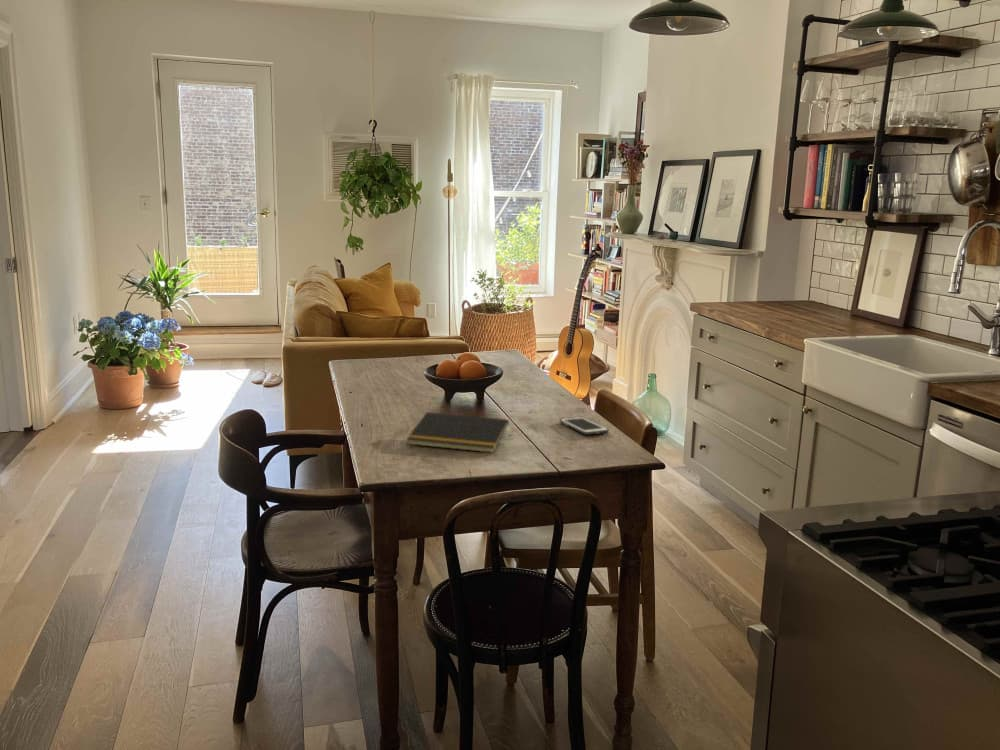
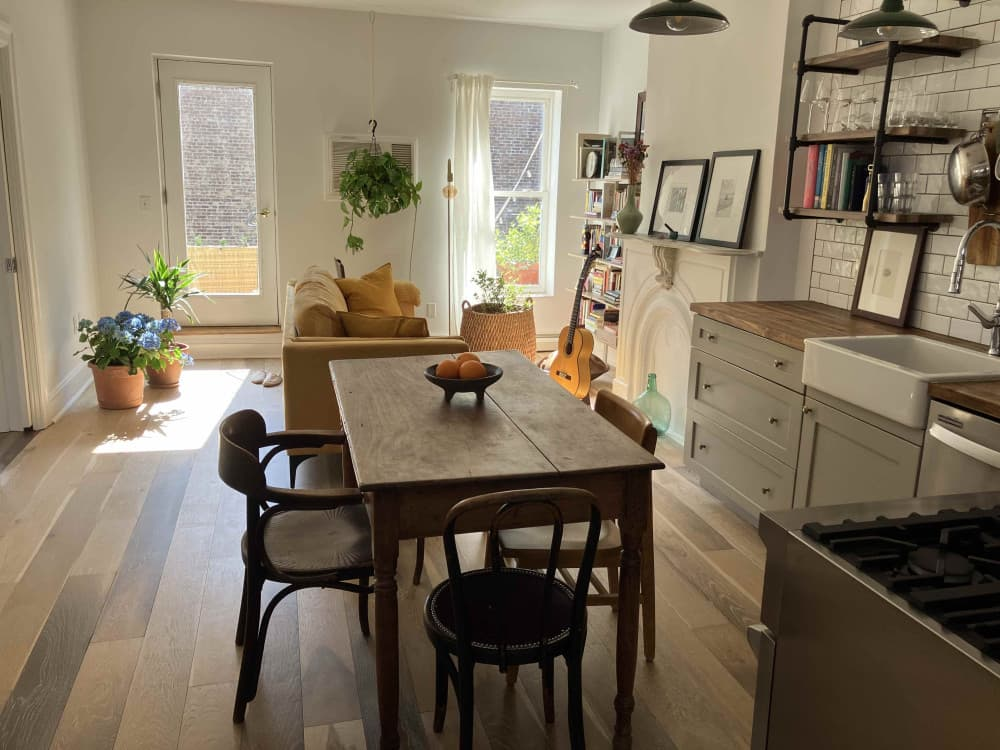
- notepad [405,411,510,454]
- cell phone [559,416,609,436]
